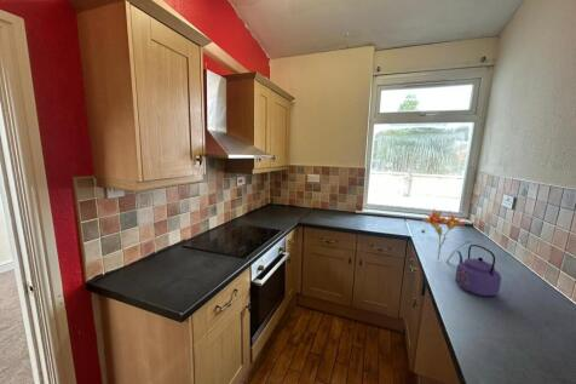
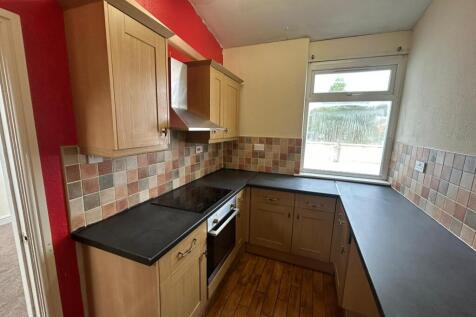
- flower [420,208,472,264]
- kettle [454,243,502,297]
